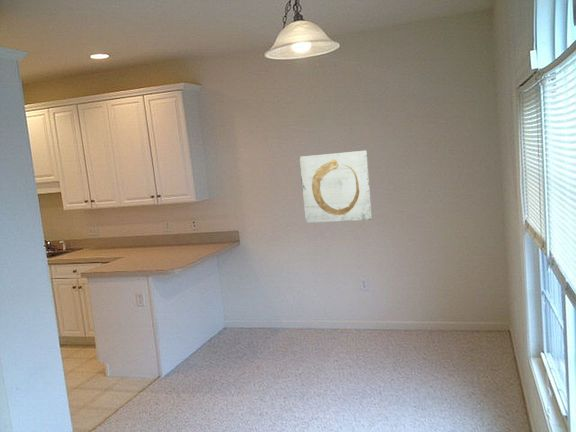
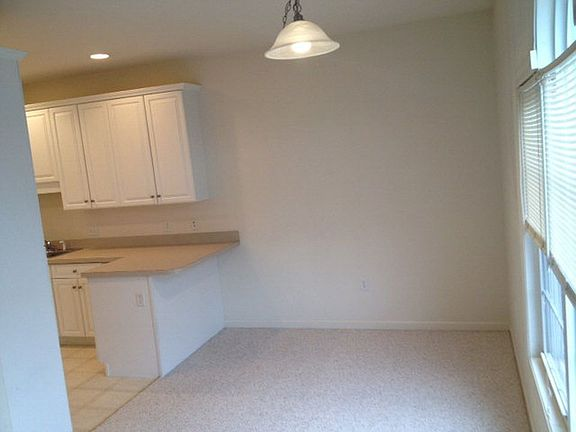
- wall art [298,149,373,224]
